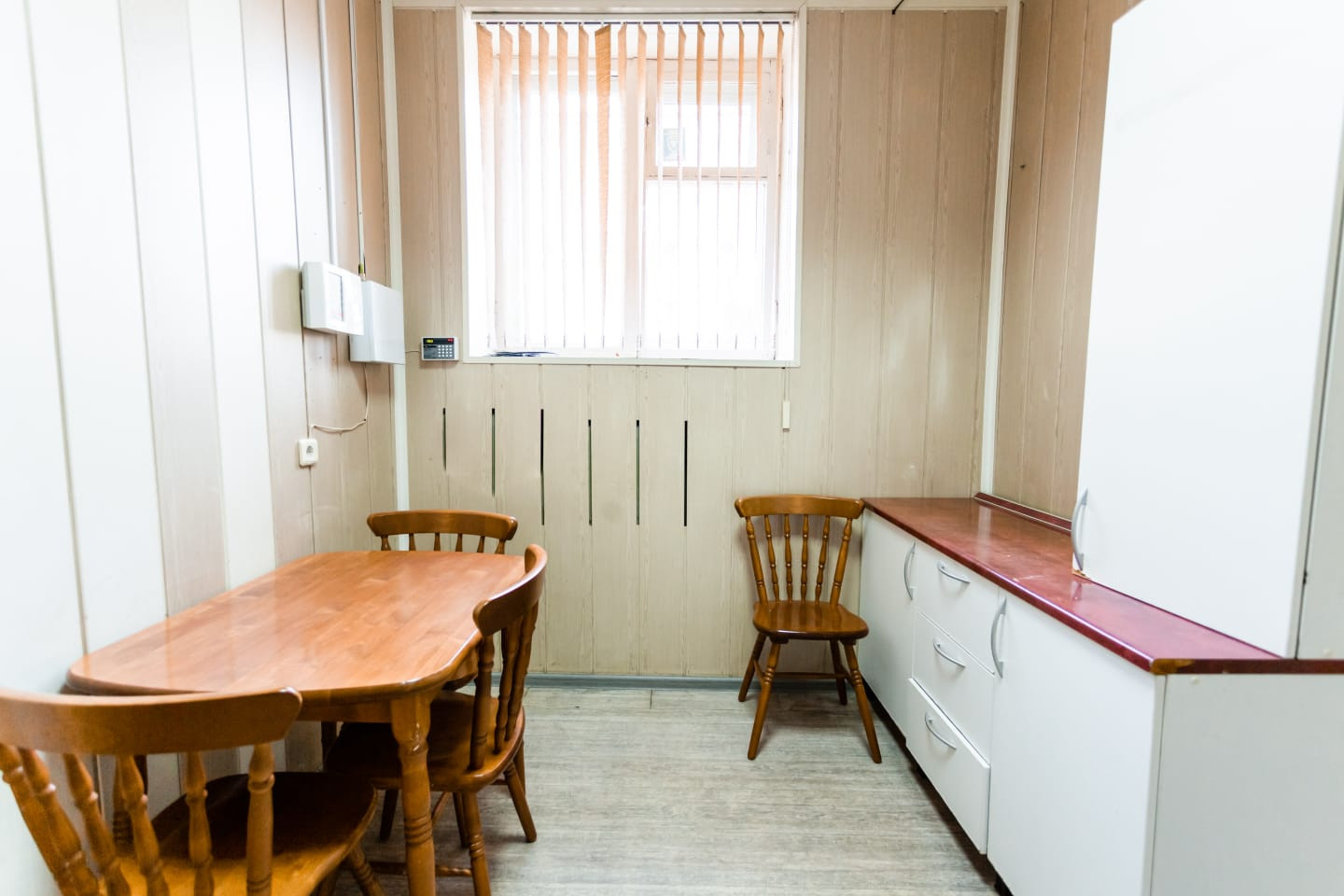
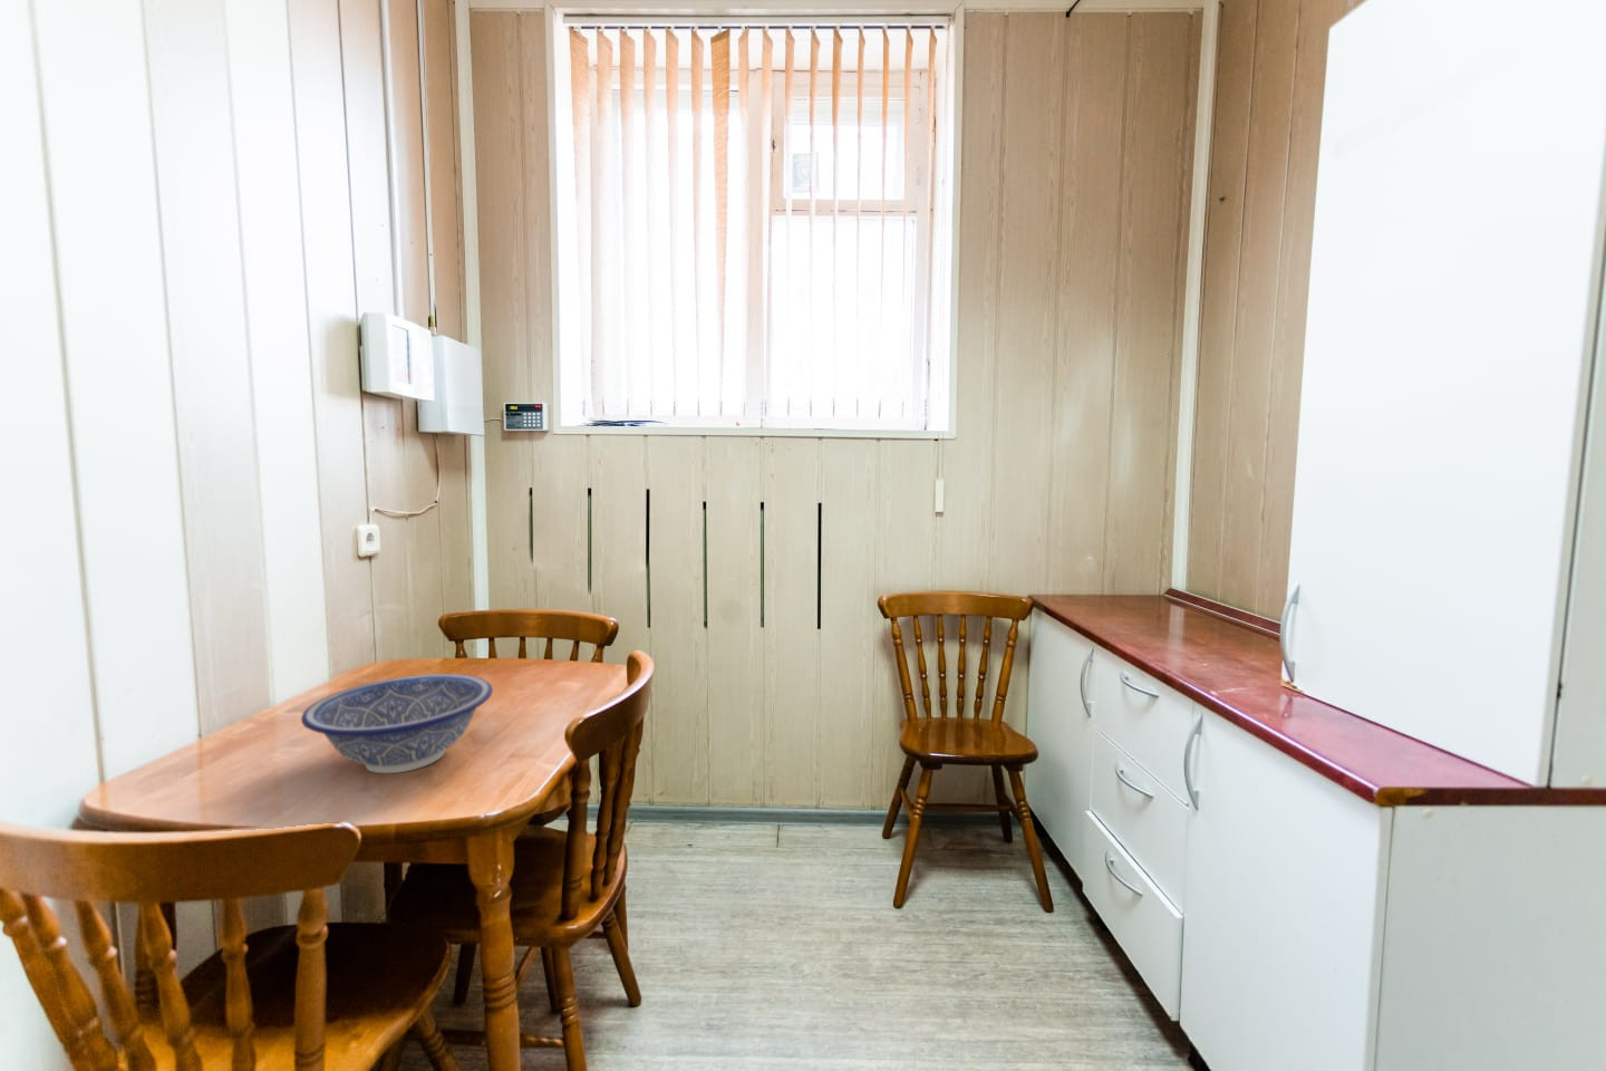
+ decorative bowl [300,673,494,775]
